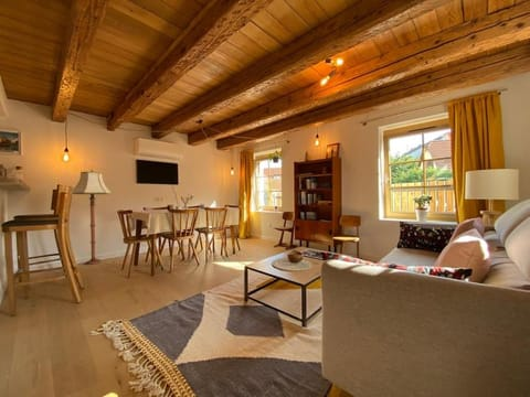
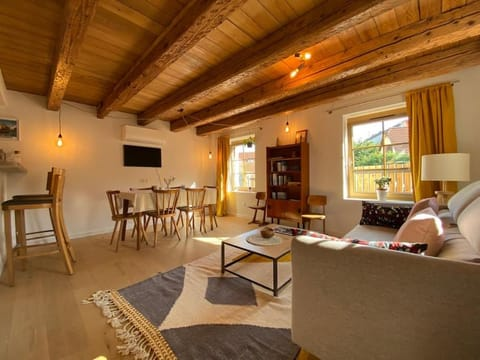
- floor lamp [71,169,114,266]
